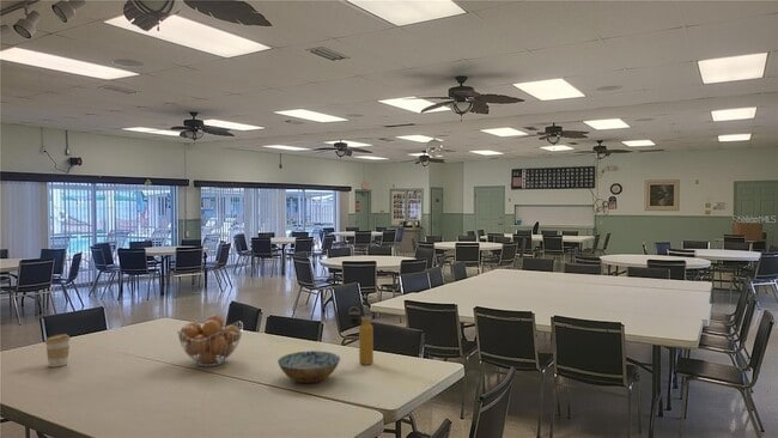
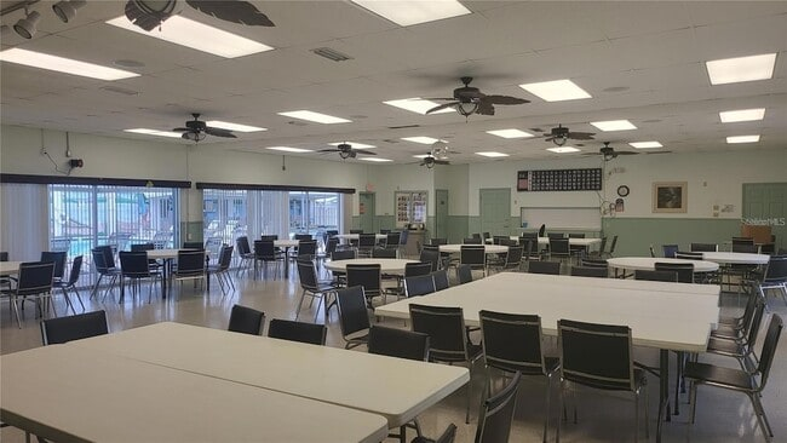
- water bottle [348,305,375,366]
- fruit basket [176,314,244,367]
- coffee cup [44,333,71,369]
- bowl [276,349,341,384]
